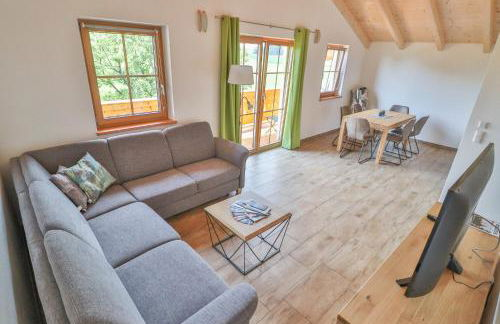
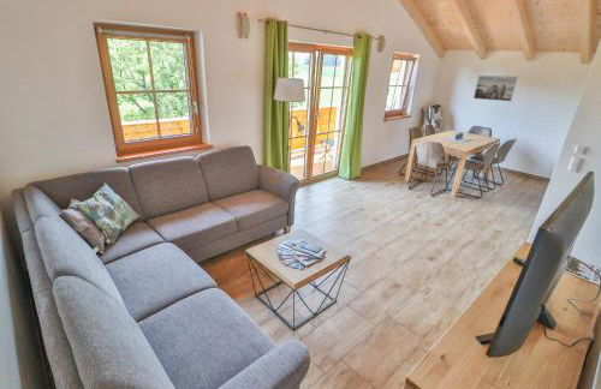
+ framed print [472,74,519,102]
